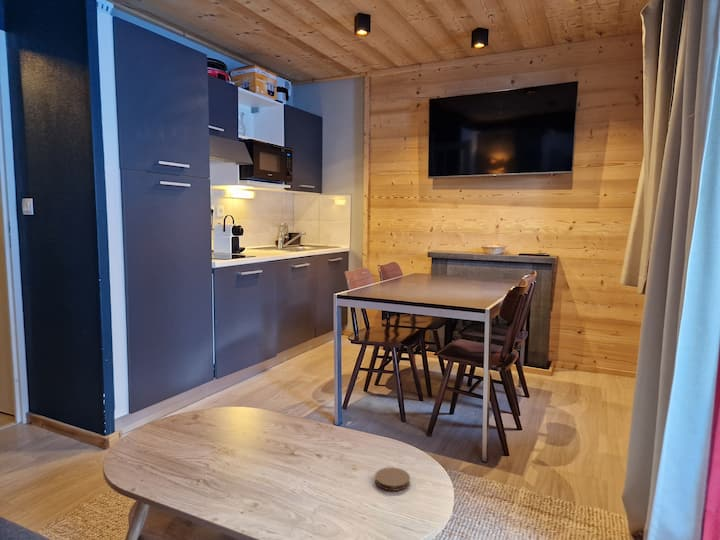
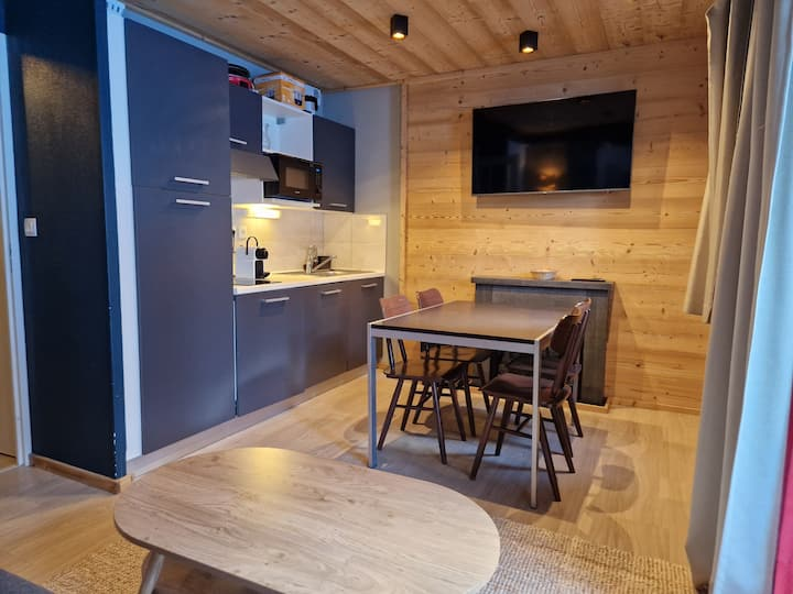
- coaster [374,466,411,492]
